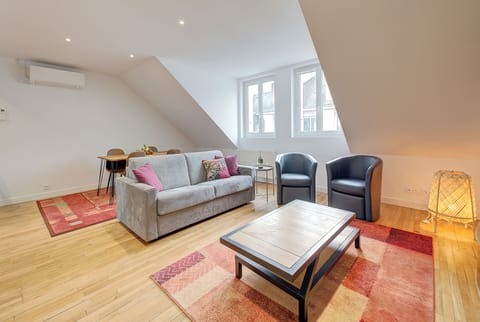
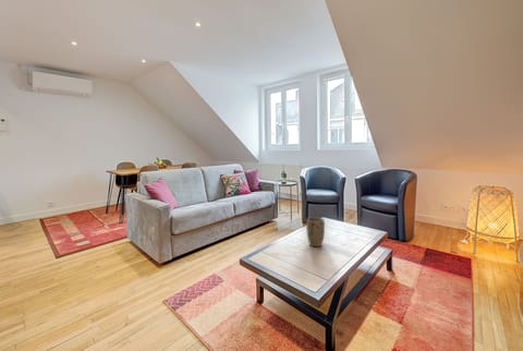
+ plant pot [305,216,326,247]
